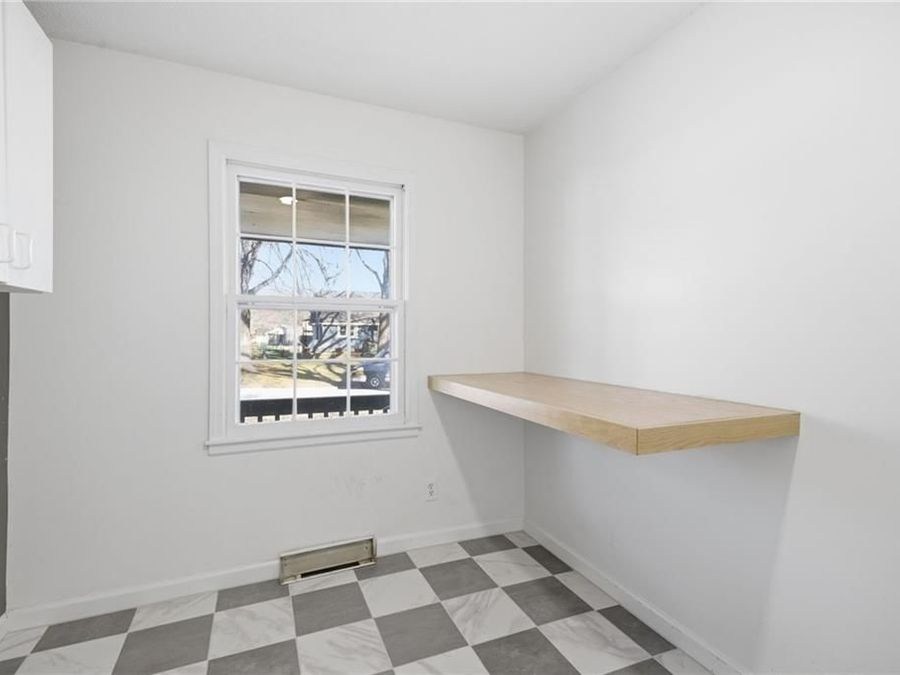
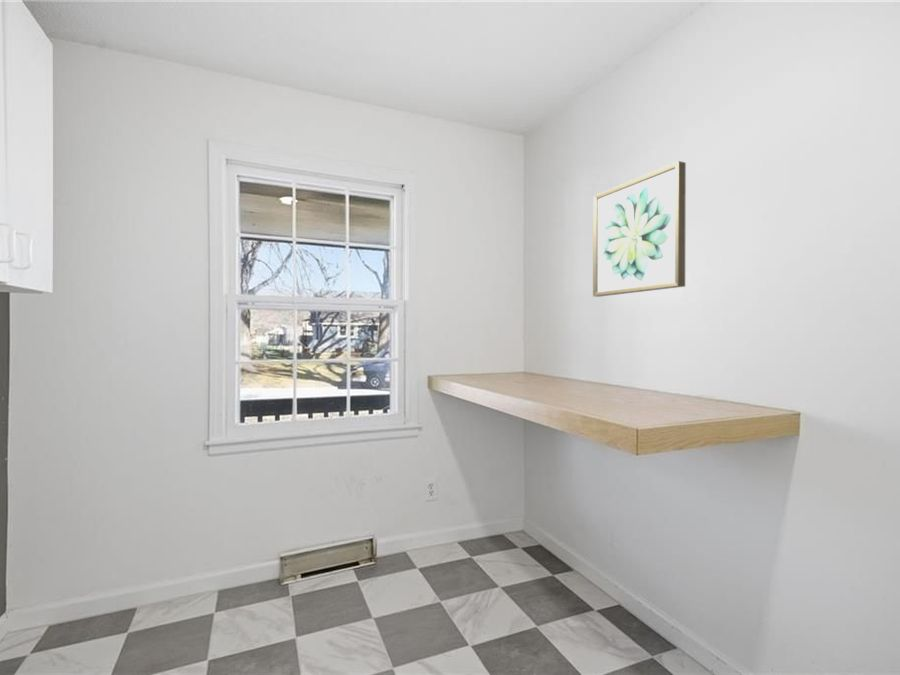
+ wall art [592,160,687,298]
